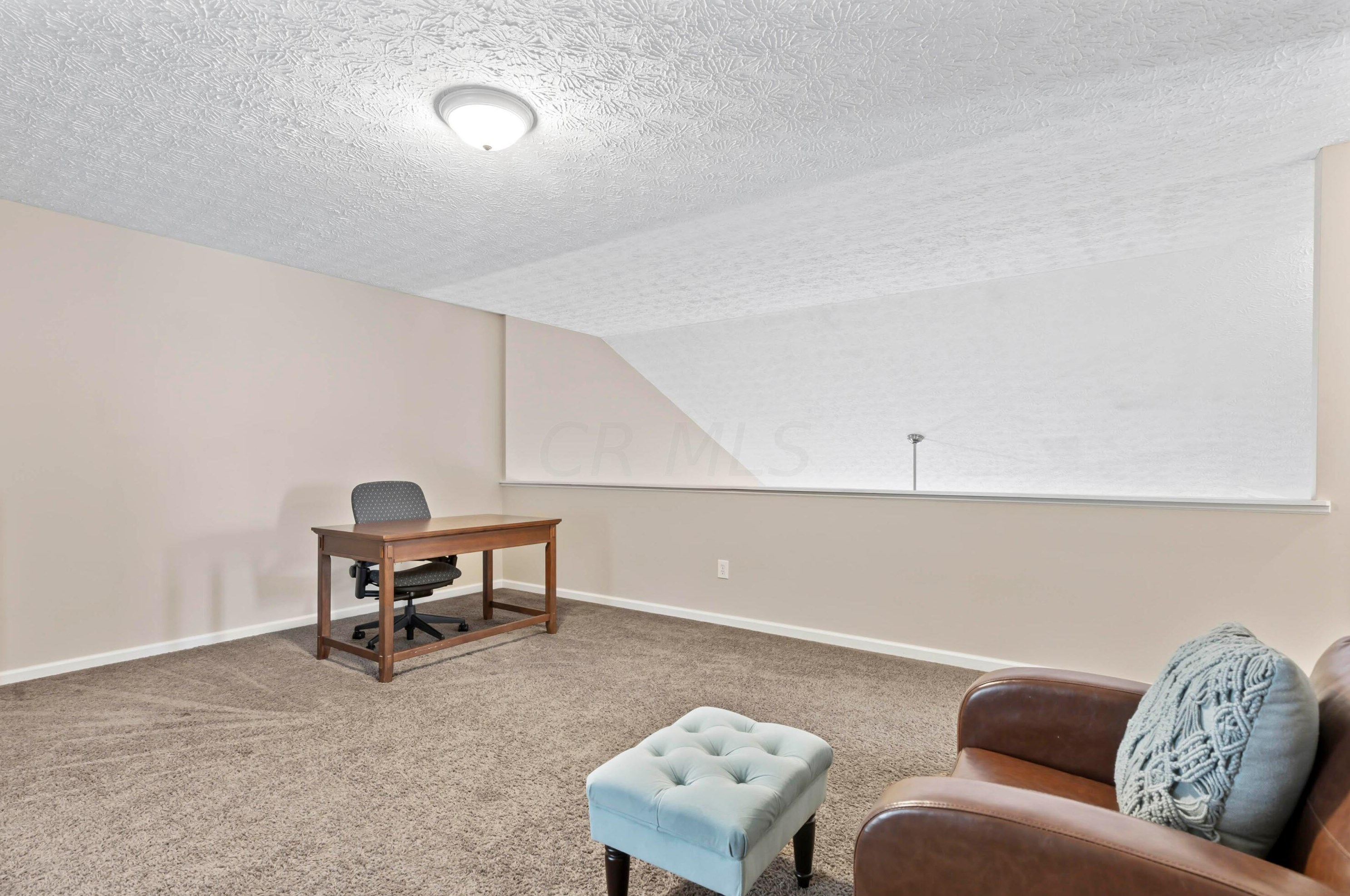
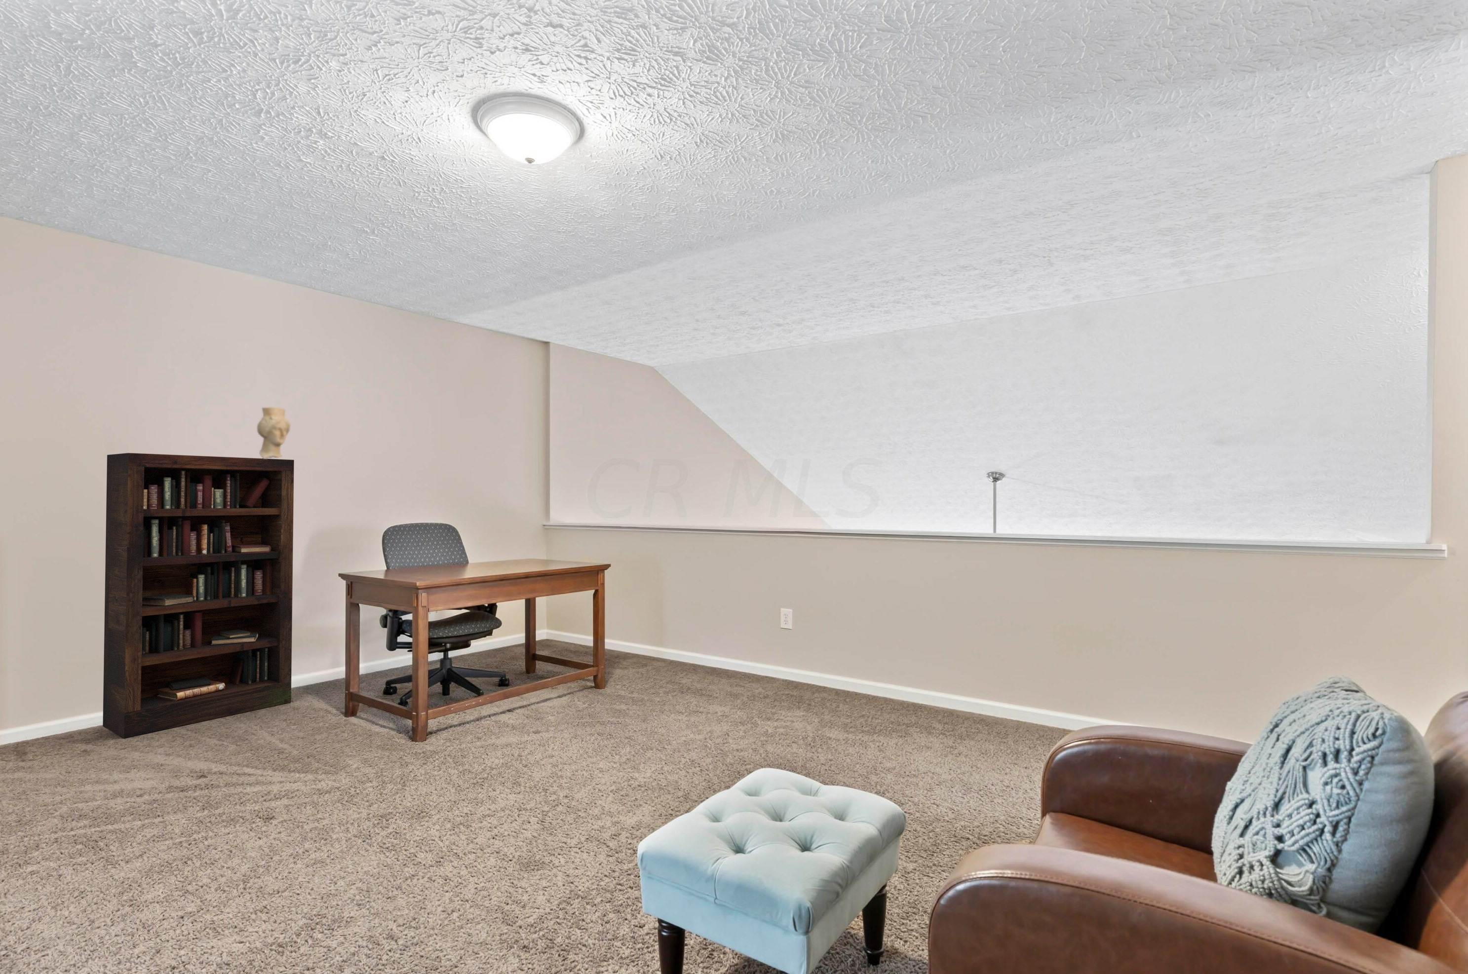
+ bookcase [102,452,295,738]
+ decorative vase [257,407,291,459]
